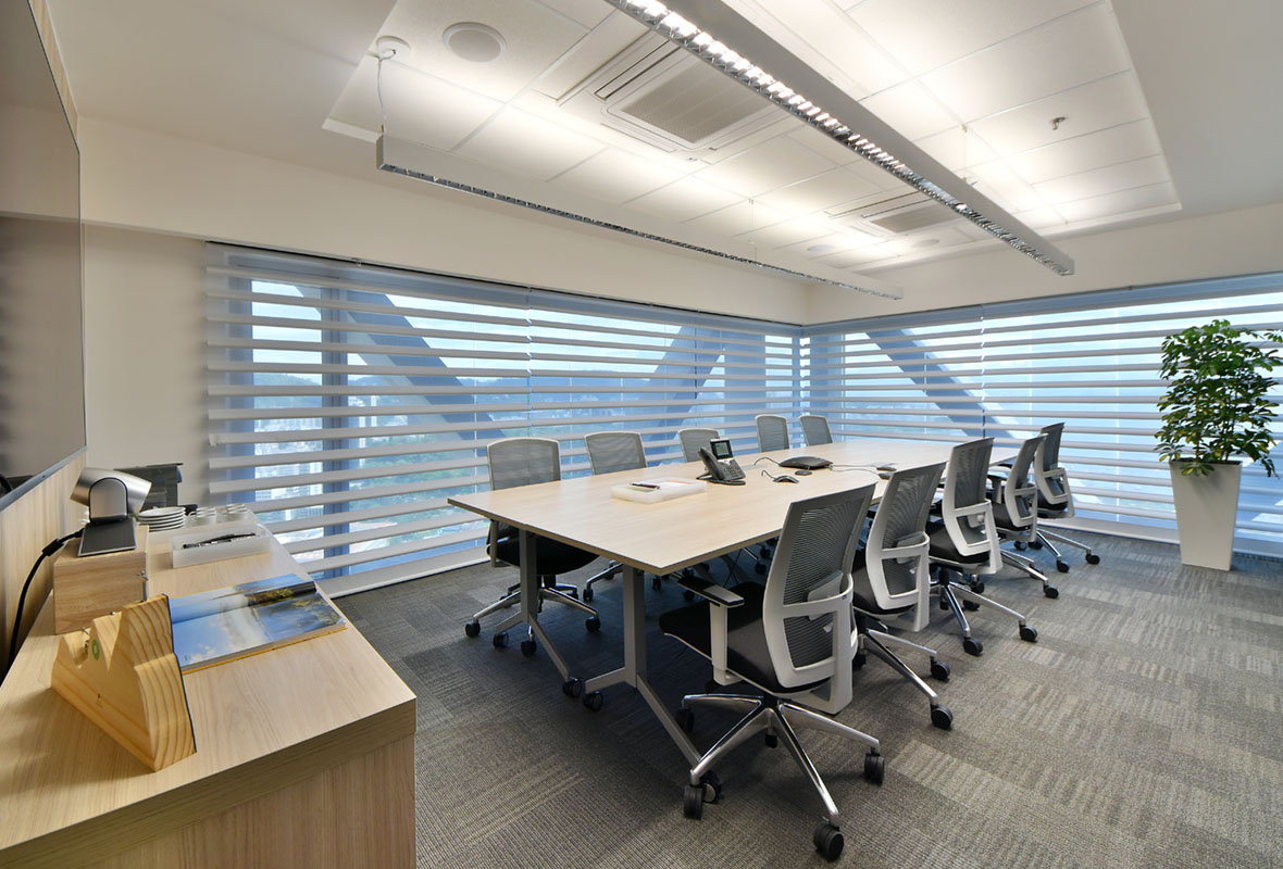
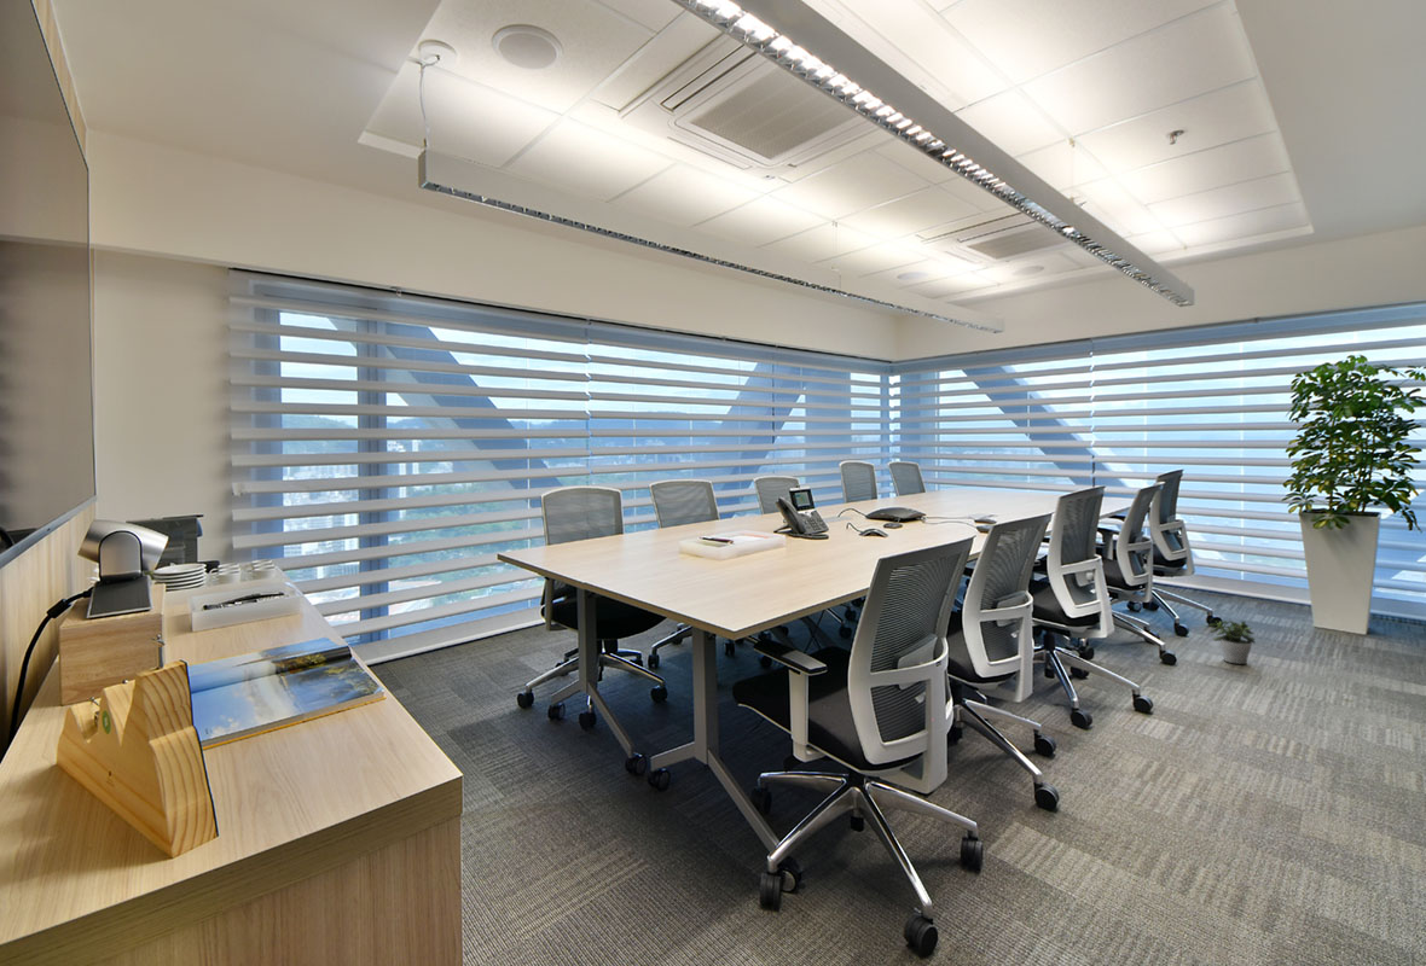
+ potted plant [1207,619,1257,665]
